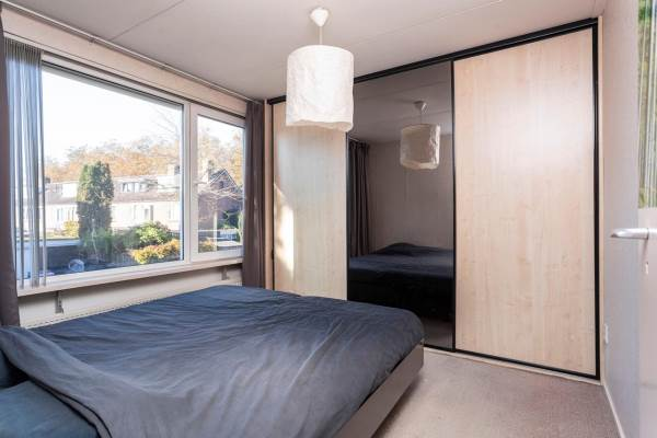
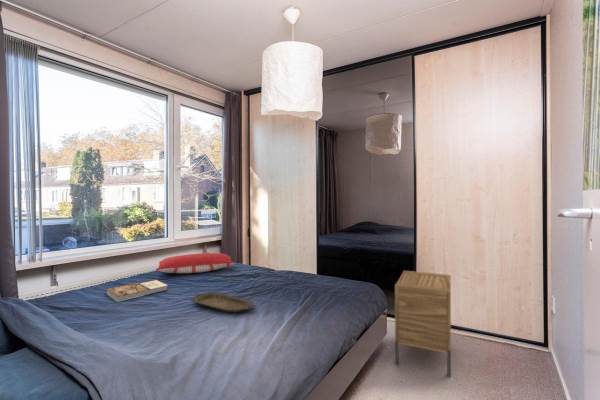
+ nightstand [394,270,452,378]
+ book [105,279,169,303]
+ pillow [155,252,235,274]
+ serving tray [190,292,255,314]
